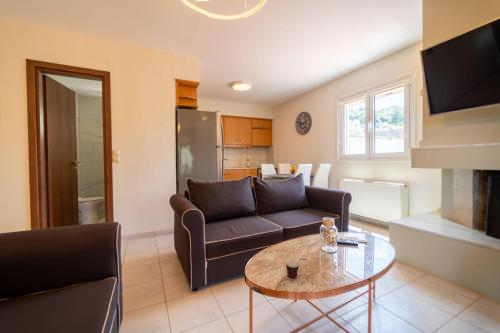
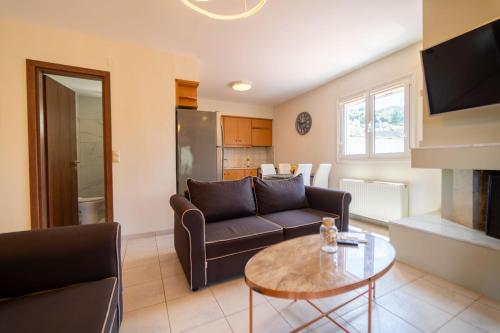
- cup [284,258,308,279]
